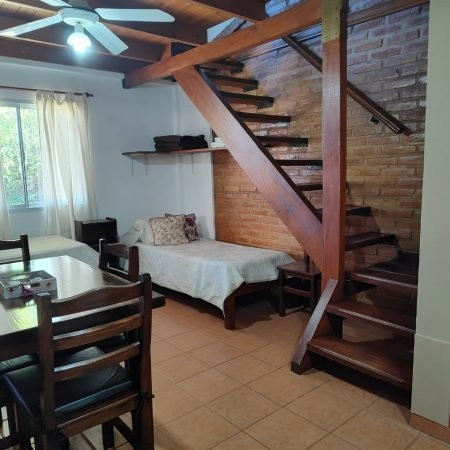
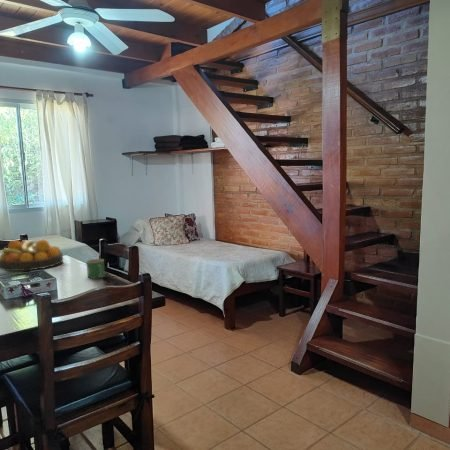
+ fruit bowl [0,238,64,272]
+ mug [85,258,106,279]
